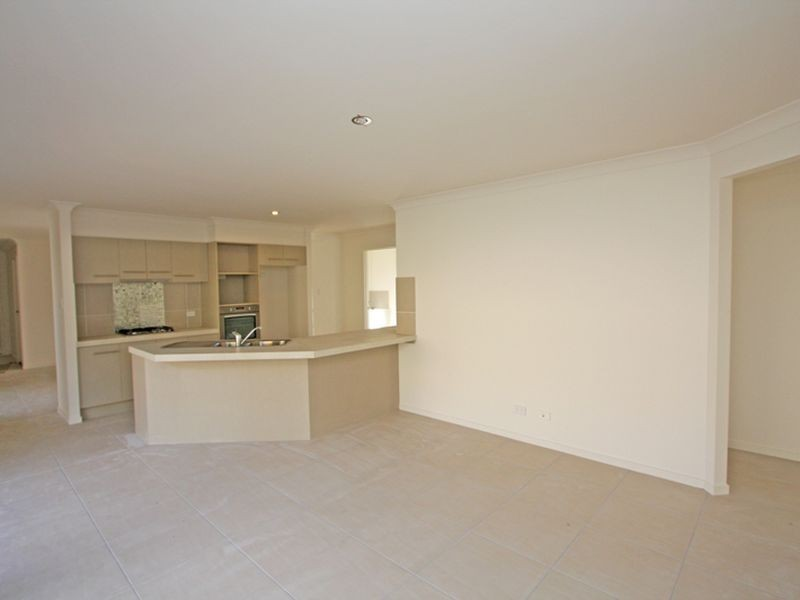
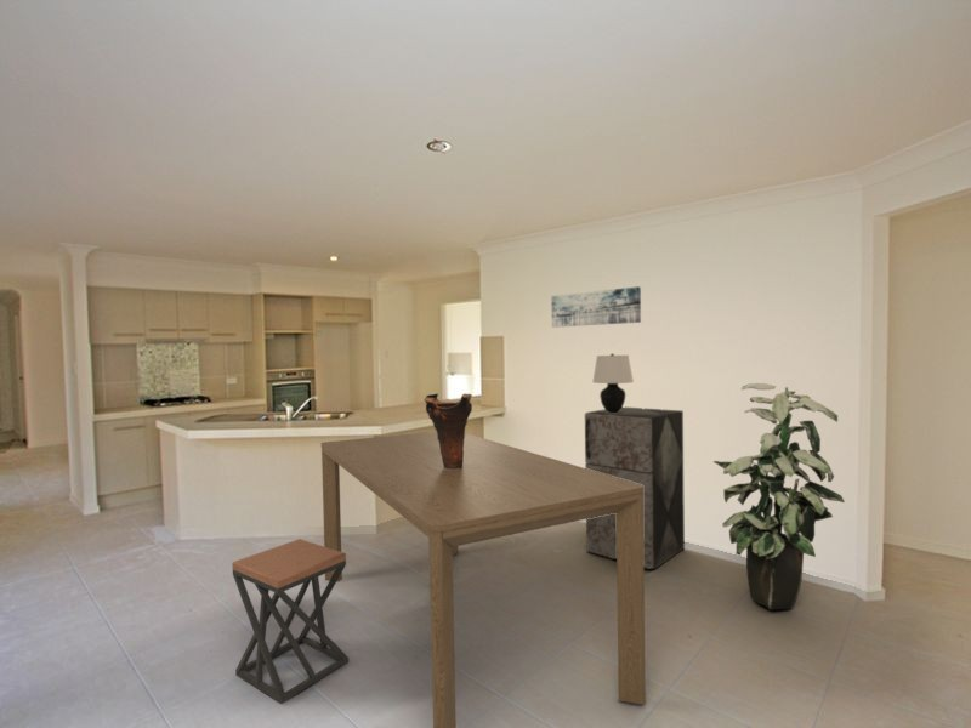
+ wall art [550,285,642,329]
+ vase [422,392,473,470]
+ dining table [320,431,647,728]
+ table lamp [591,352,635,413]
+ storage cabinet [584,406,686,570]
+ stool [231,538,350,705]
+ indoor plant [712,382,846,610]
